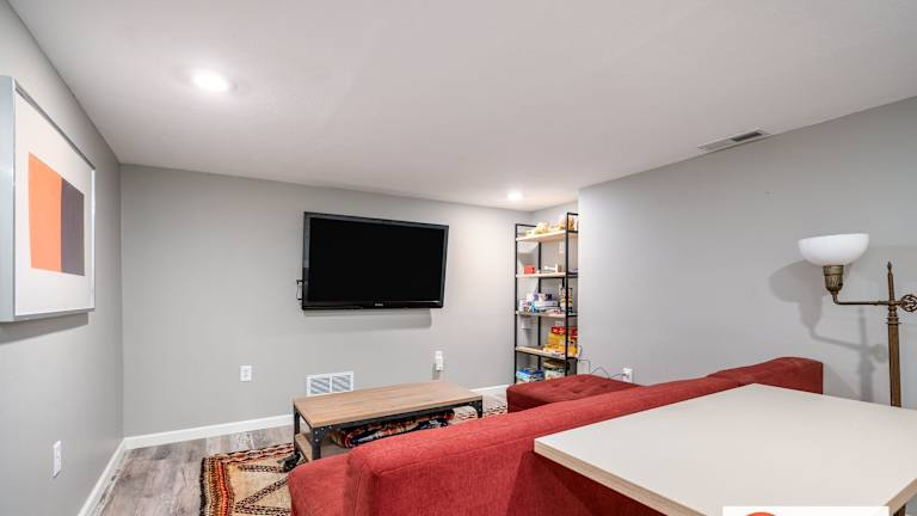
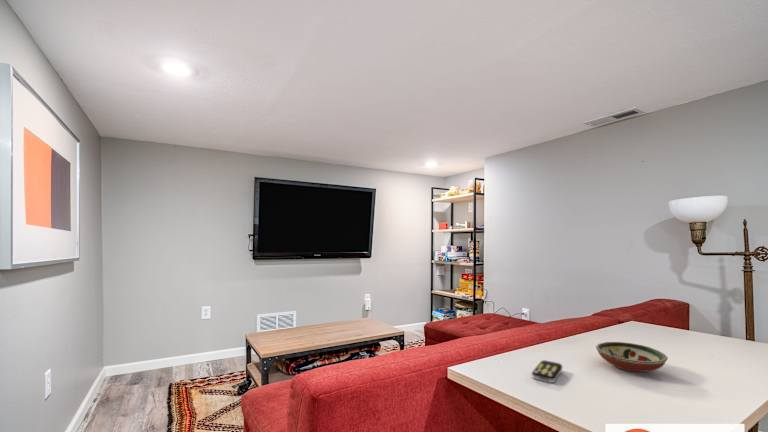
+ decorative bowl [595,341,669,373]
+ remote control [531,359,563,384]
